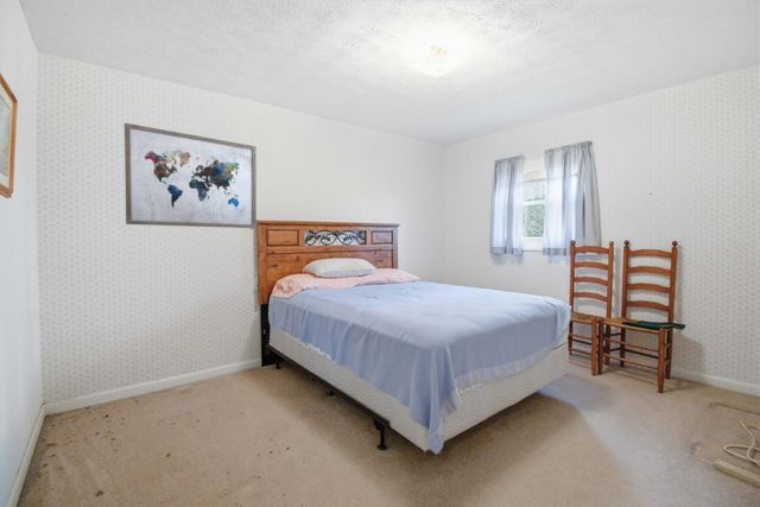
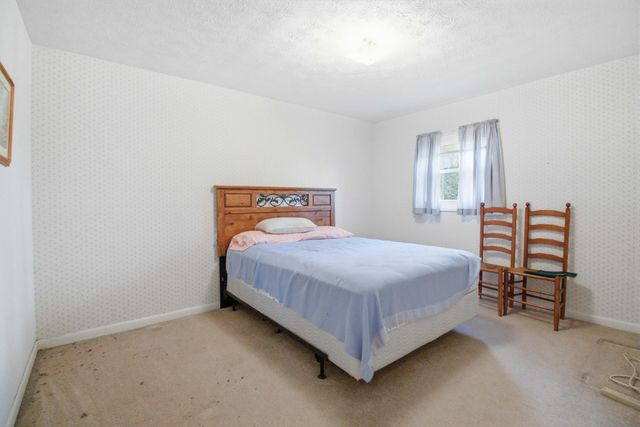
- wall art [124,122,258,229]
